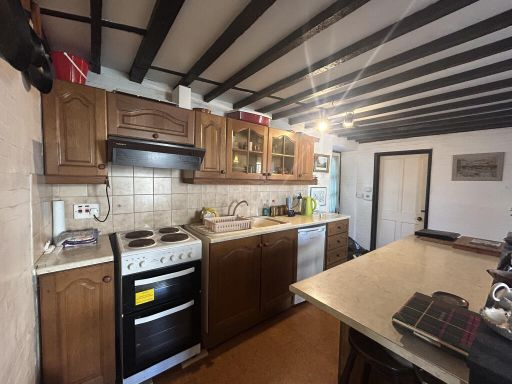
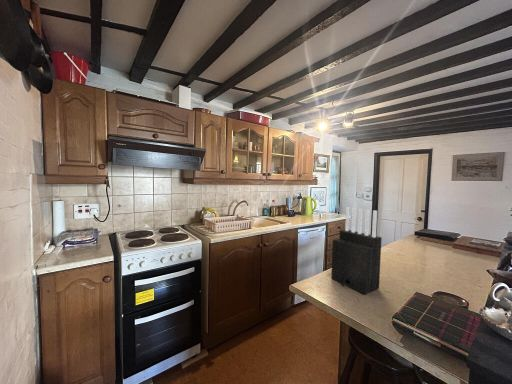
+ knife block [330,206,383,295]
